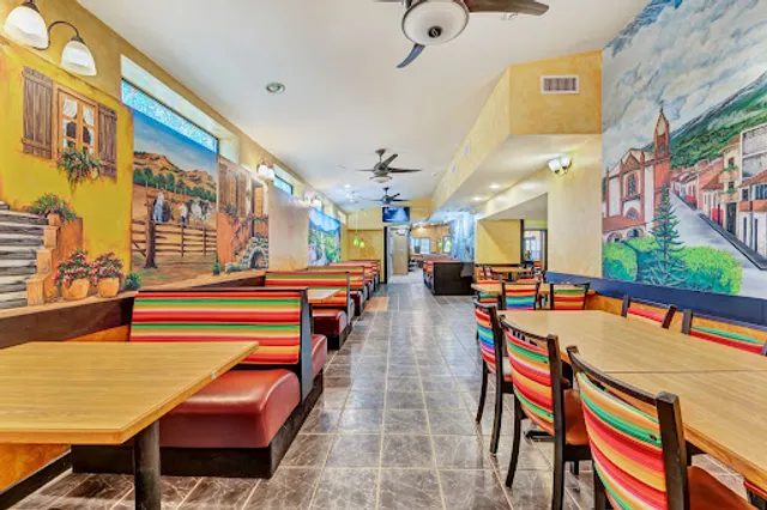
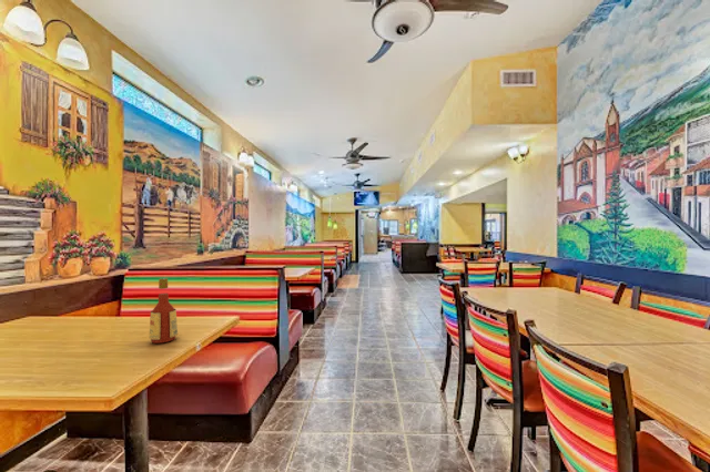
+ bottle [148,277,179,345]
